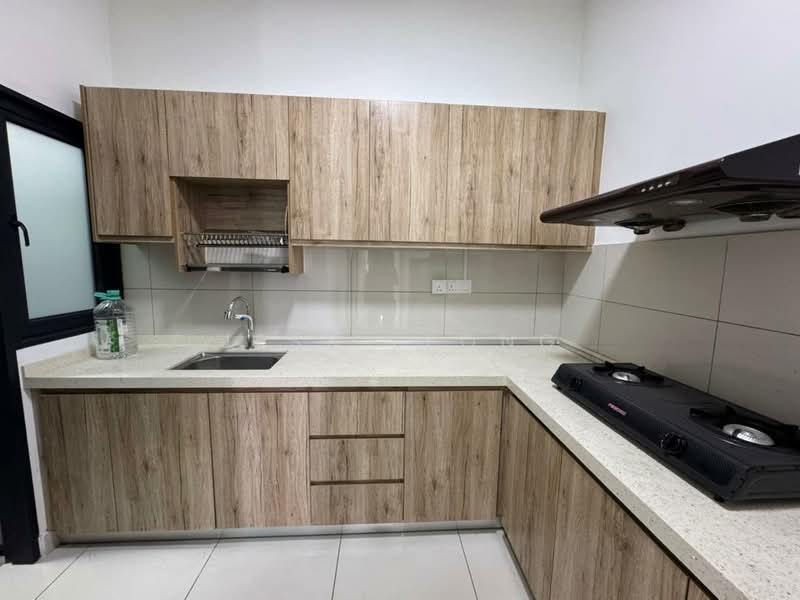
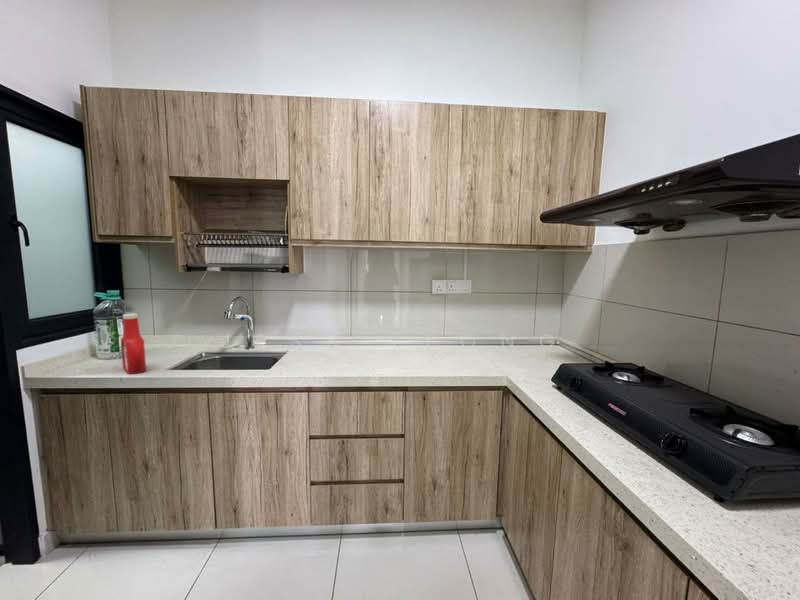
+ soap bottle [120,312,147,375]
